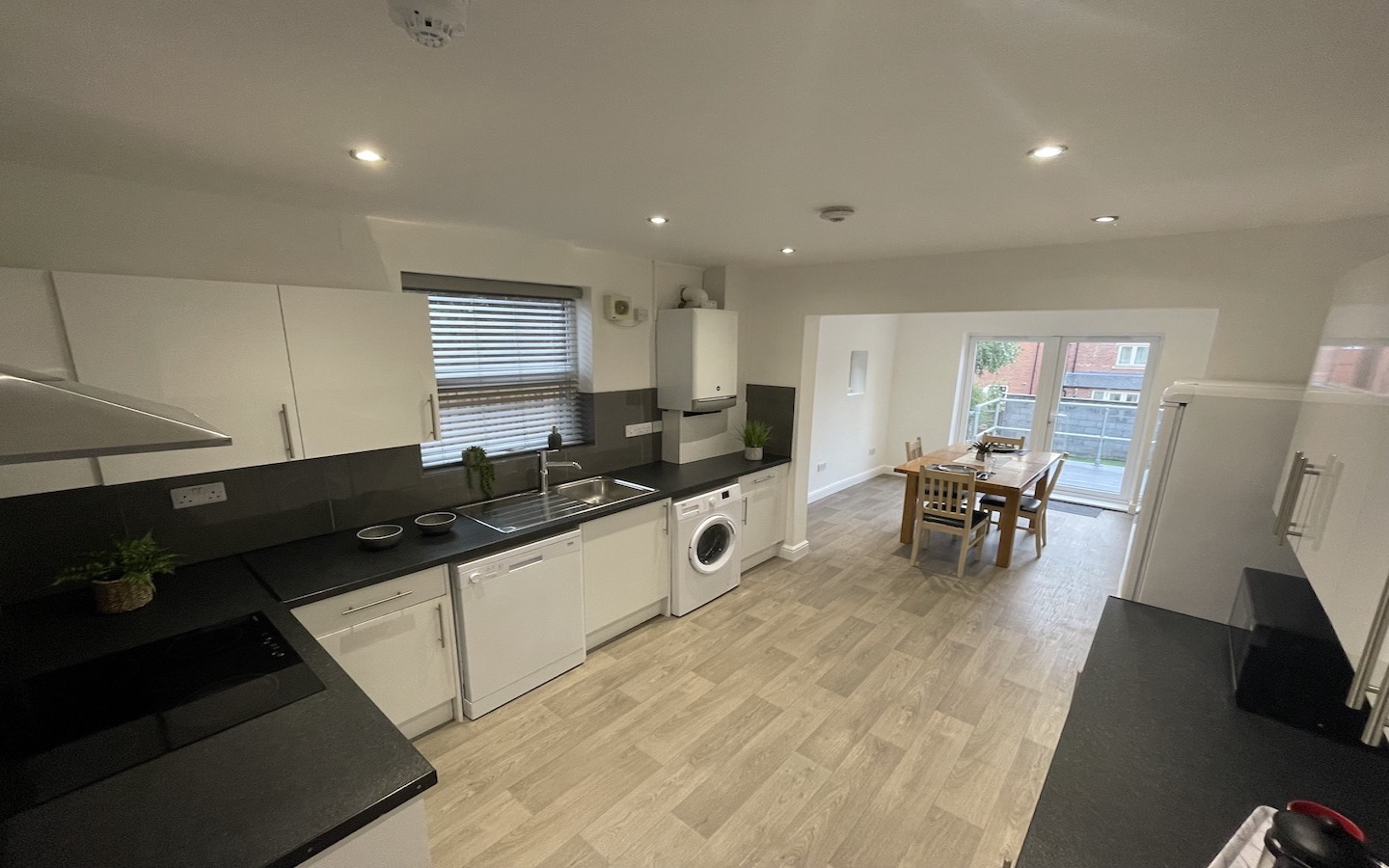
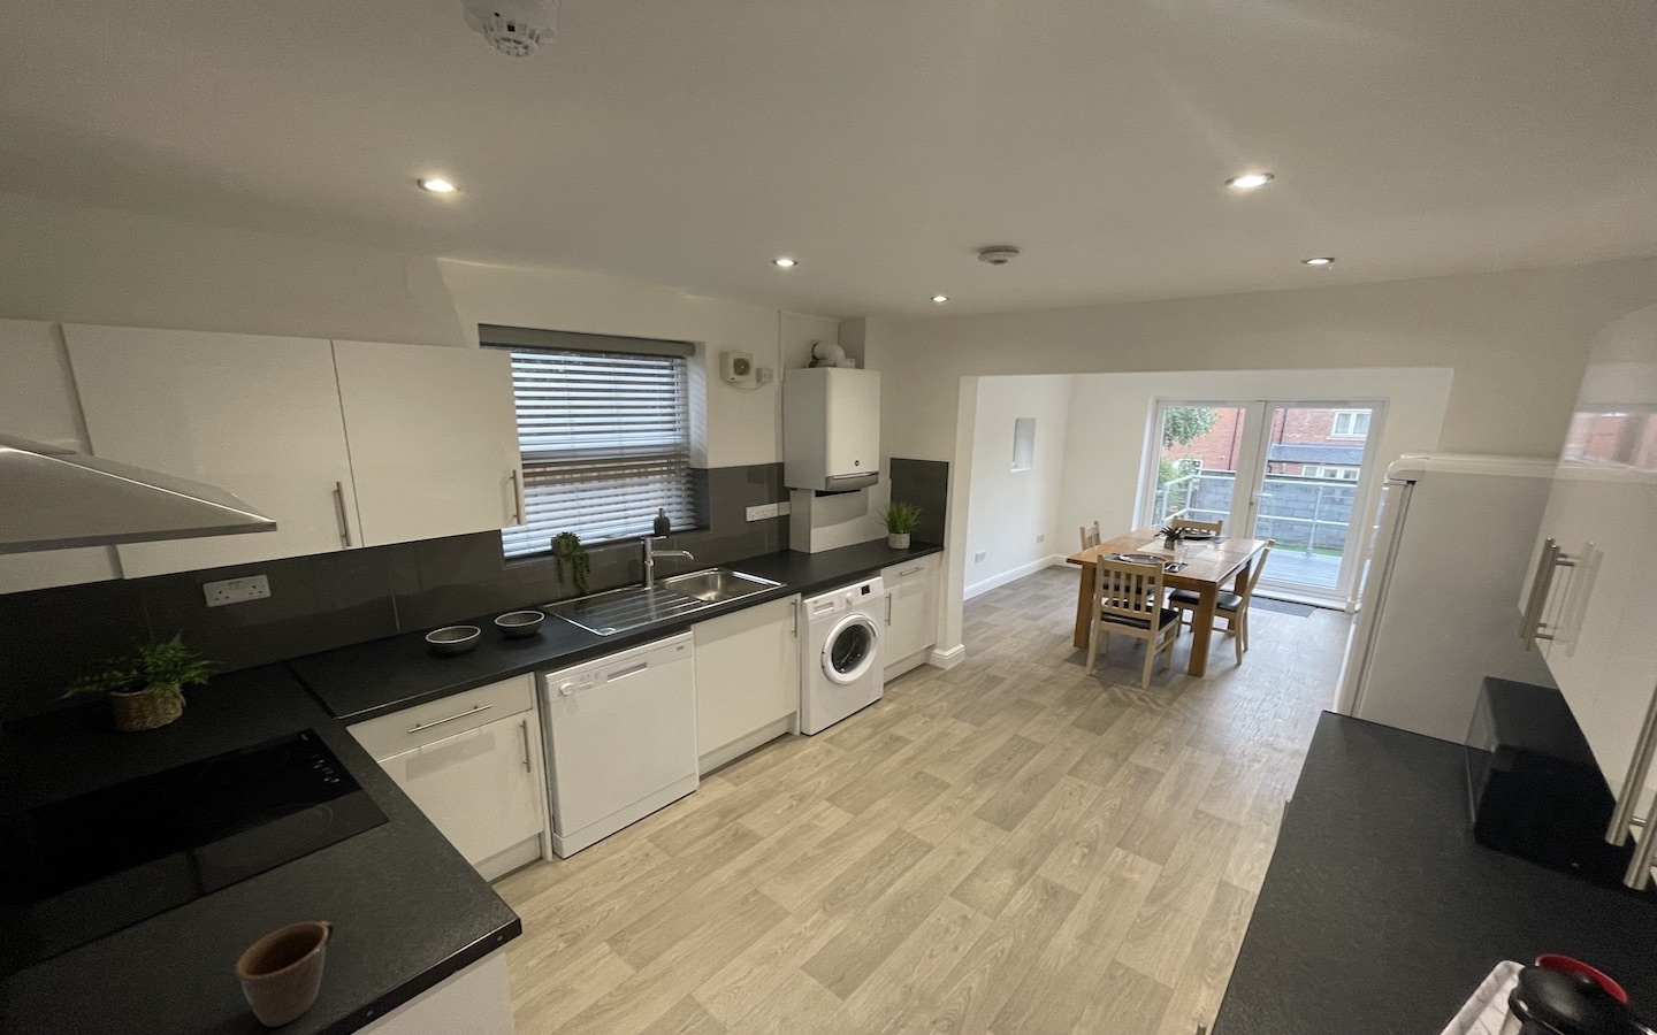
+ mug [234,921,336,1028]
